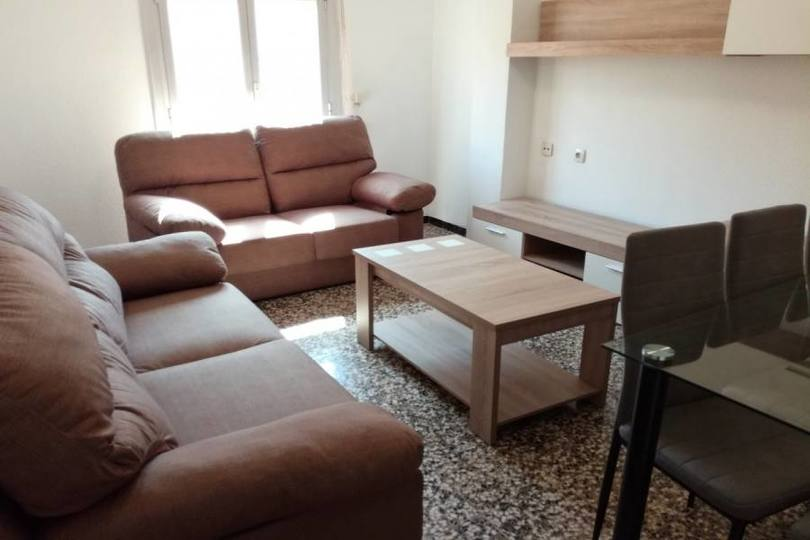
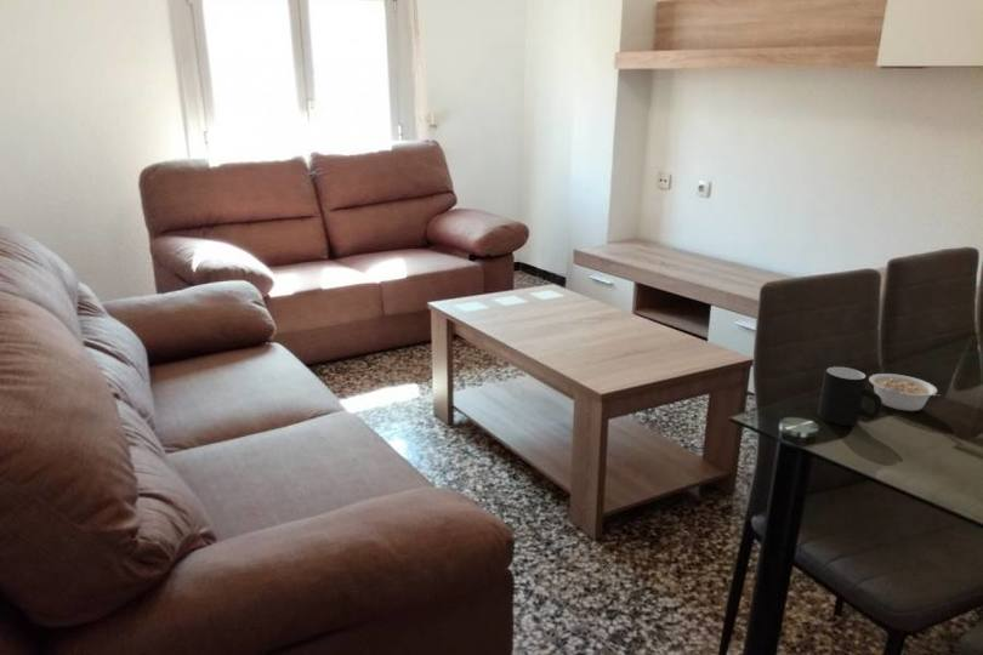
+ mug [817,365,883,427]
+ legume [868,372,939,412]
